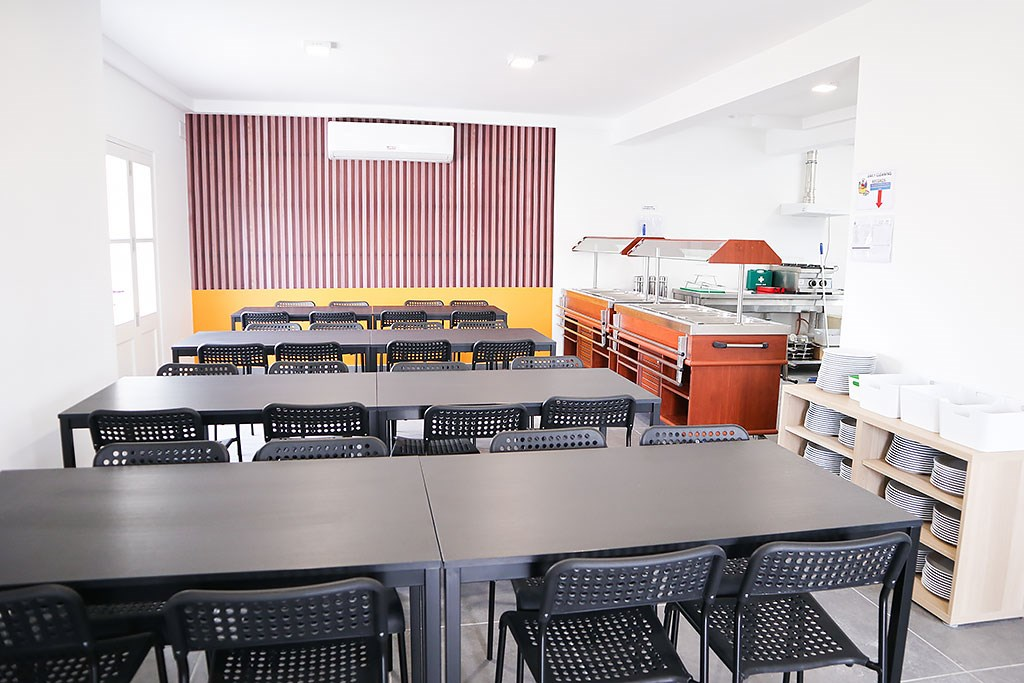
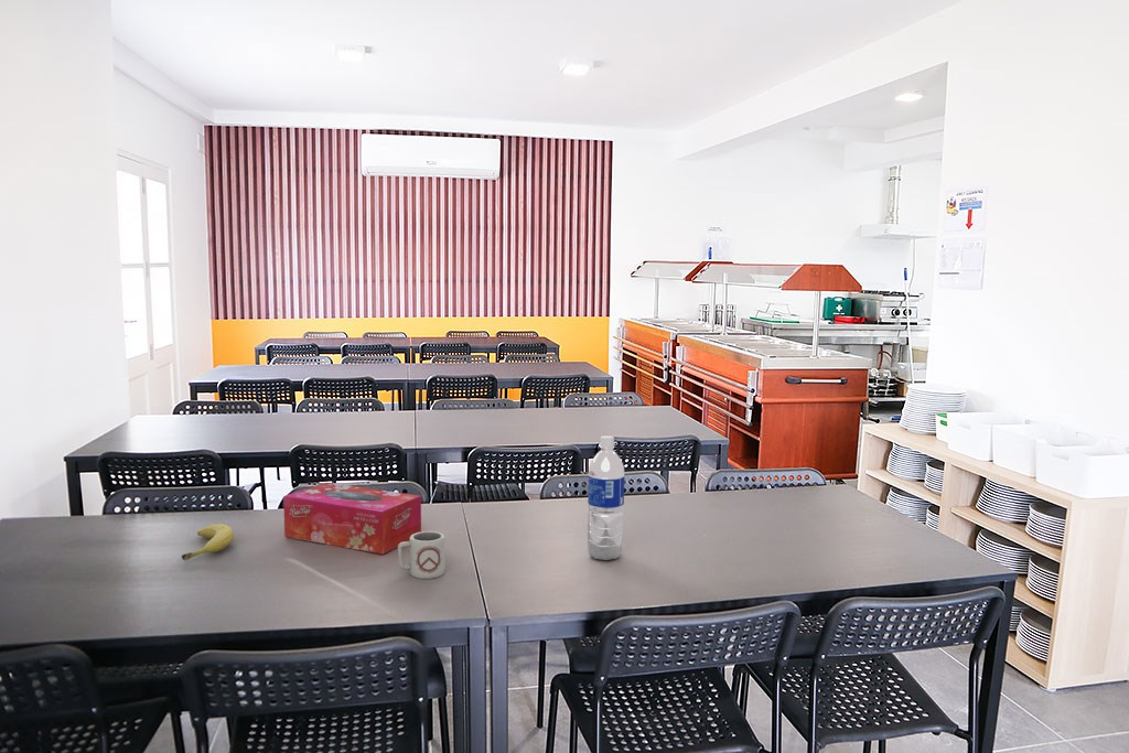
+ fruit [181,523,235,561]
+ cup [397,530,447,580]
+ tissue box [282,482,422,556]
+ water bottle [587,434,625,561]
